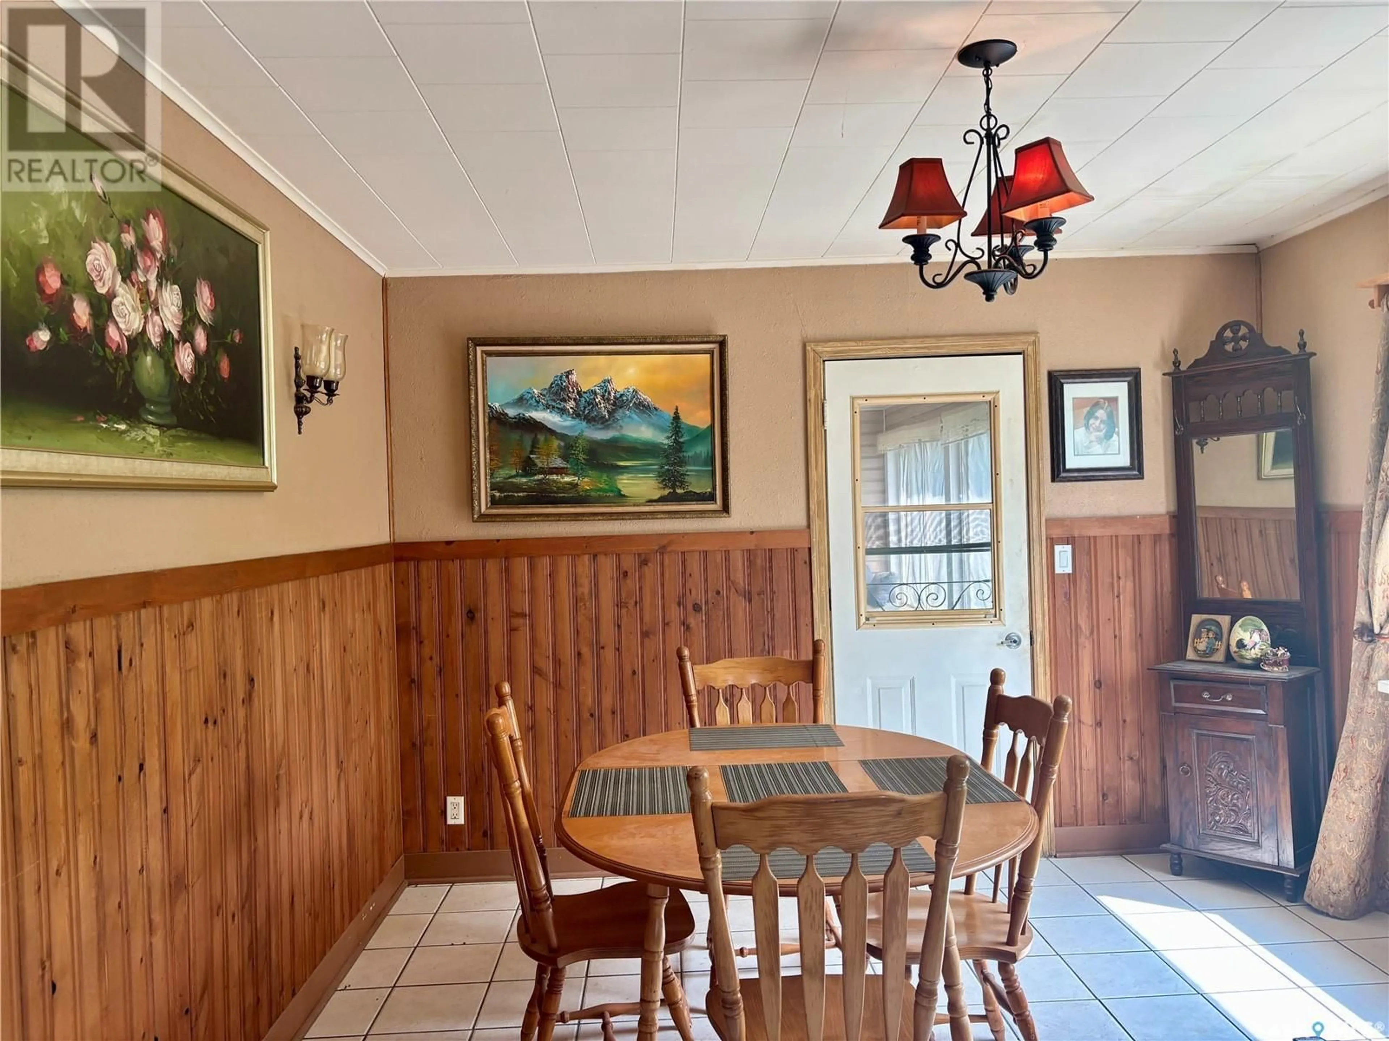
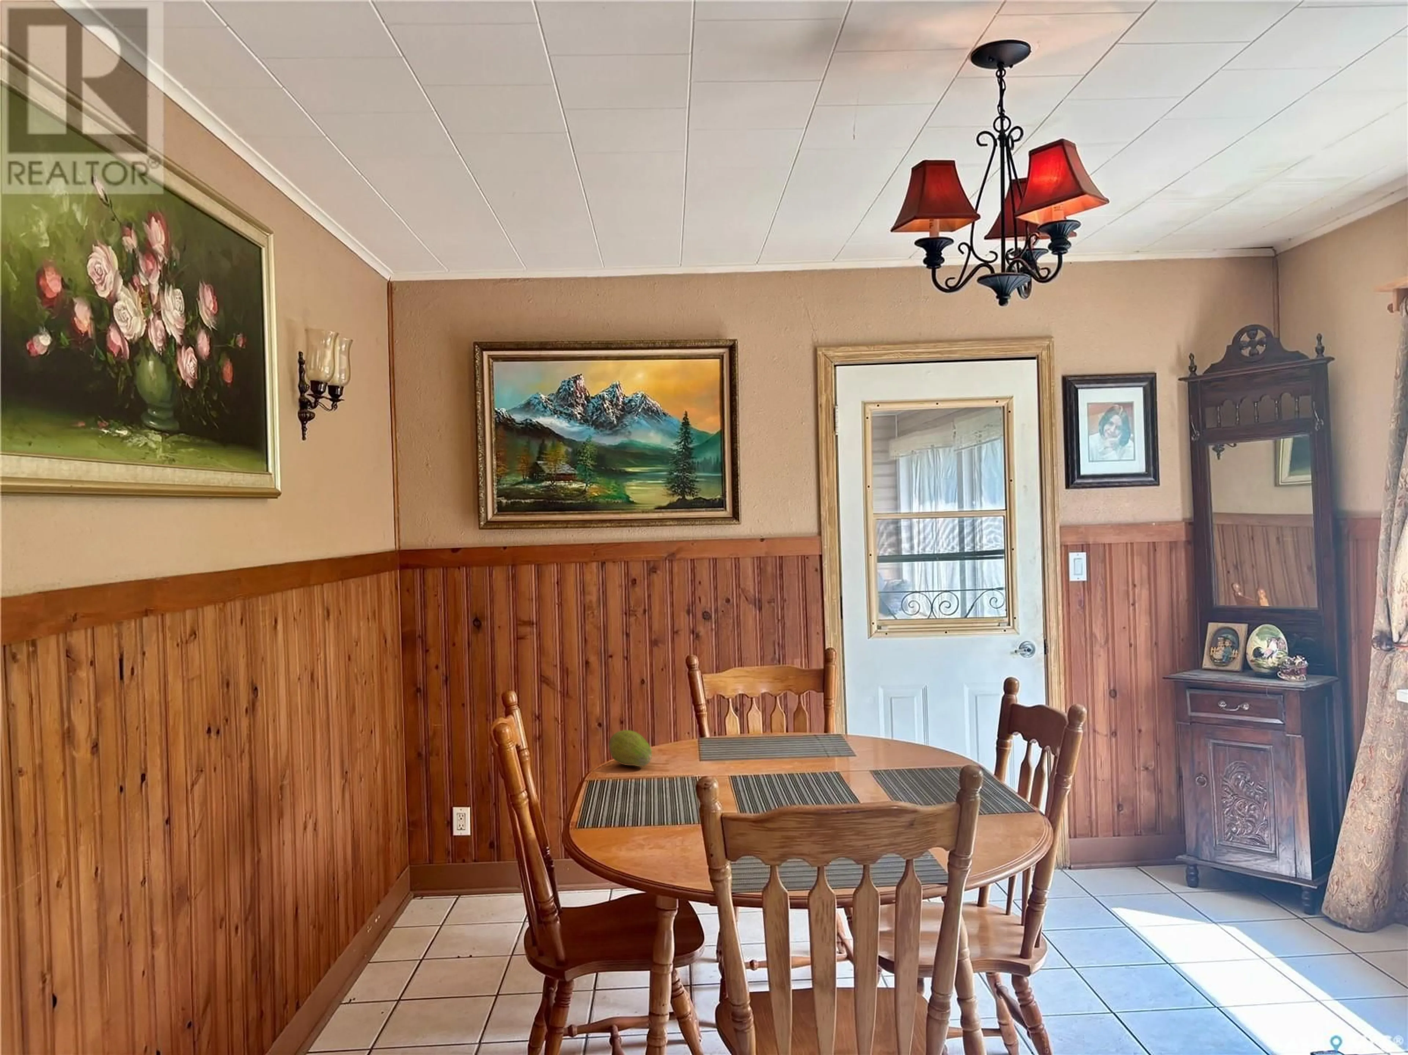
+ fruit [609,729,653,767]
